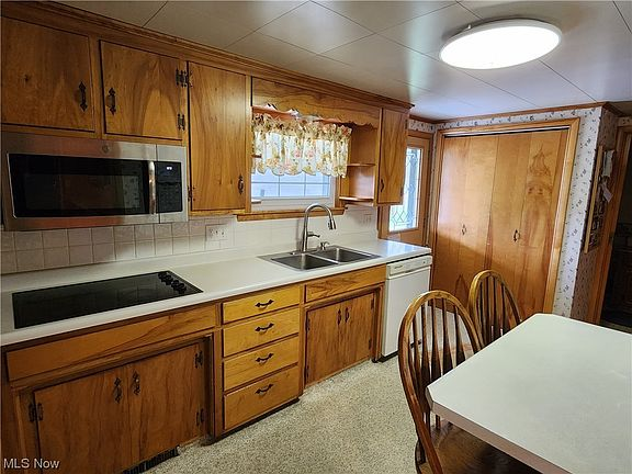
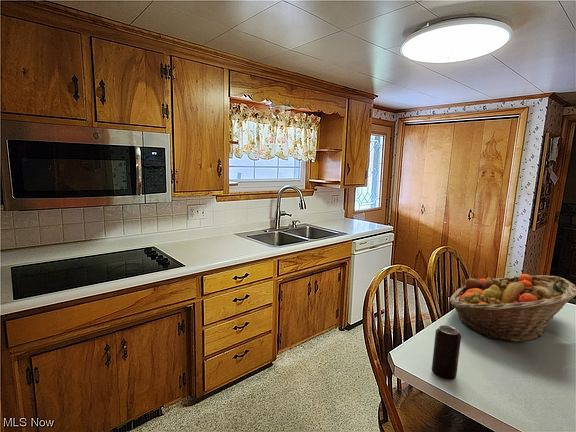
+ fruit basket [448,273,576,343]
+ beverage can [431,324,462,382]
